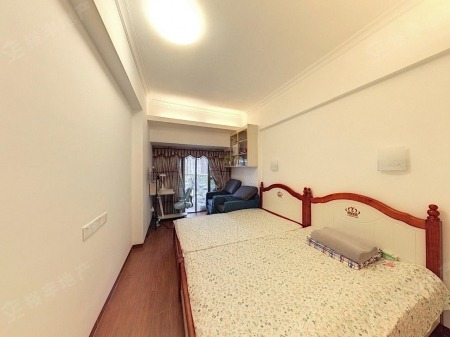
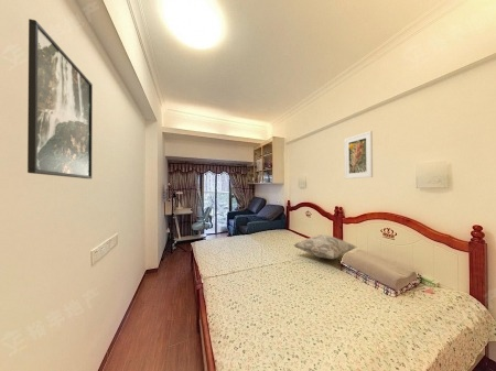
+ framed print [26,18,94,179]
+ decorative pillow [293,233,358,260]
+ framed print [343,130,374,179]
